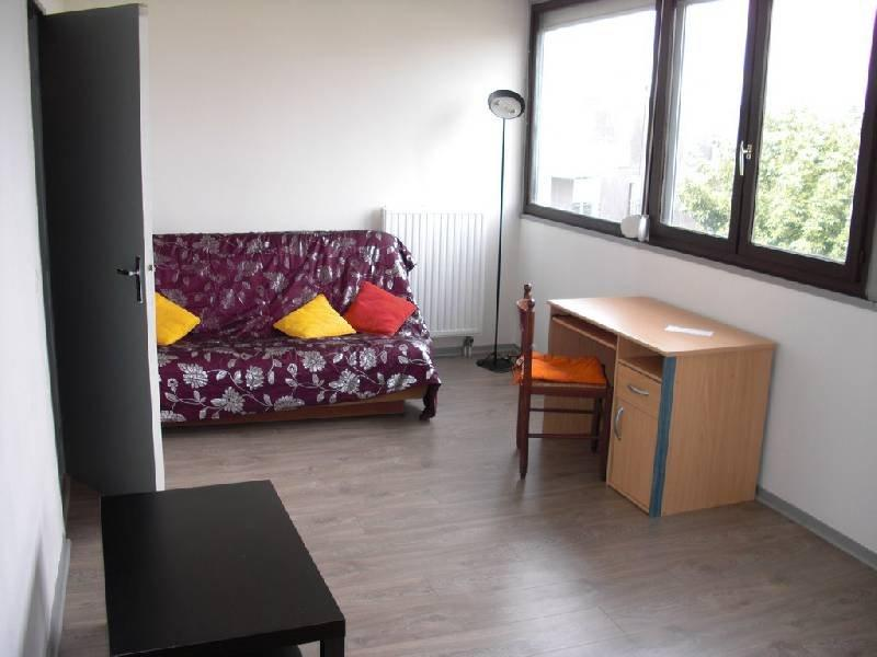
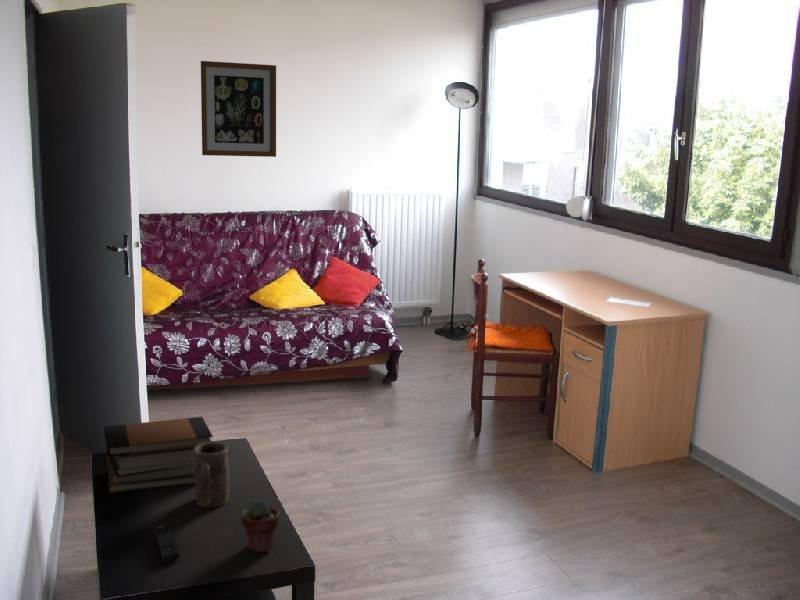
+ book stack [103,416,214,494]
+ wall art [200,60,277,158]
+ mug [194,441,230,508]
+ potted succulent [240,498,281,553]
+ remote control [152,524,181,563]
